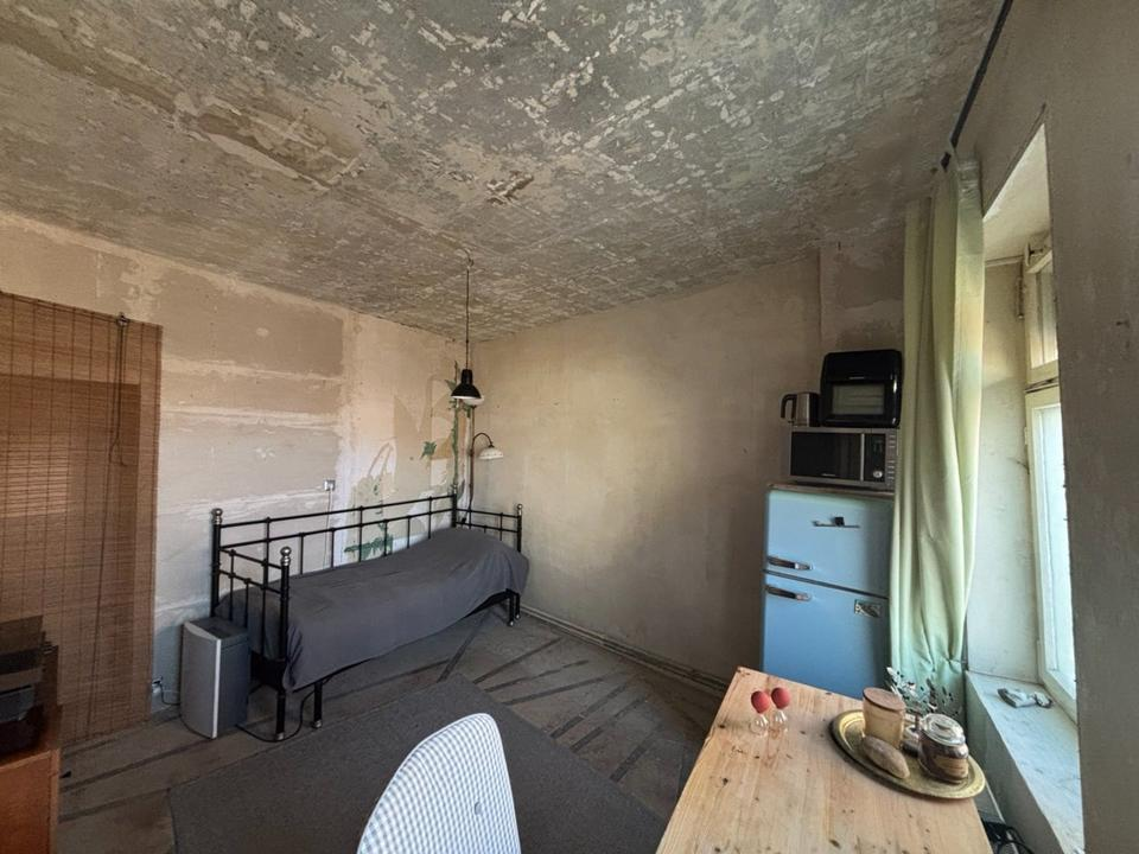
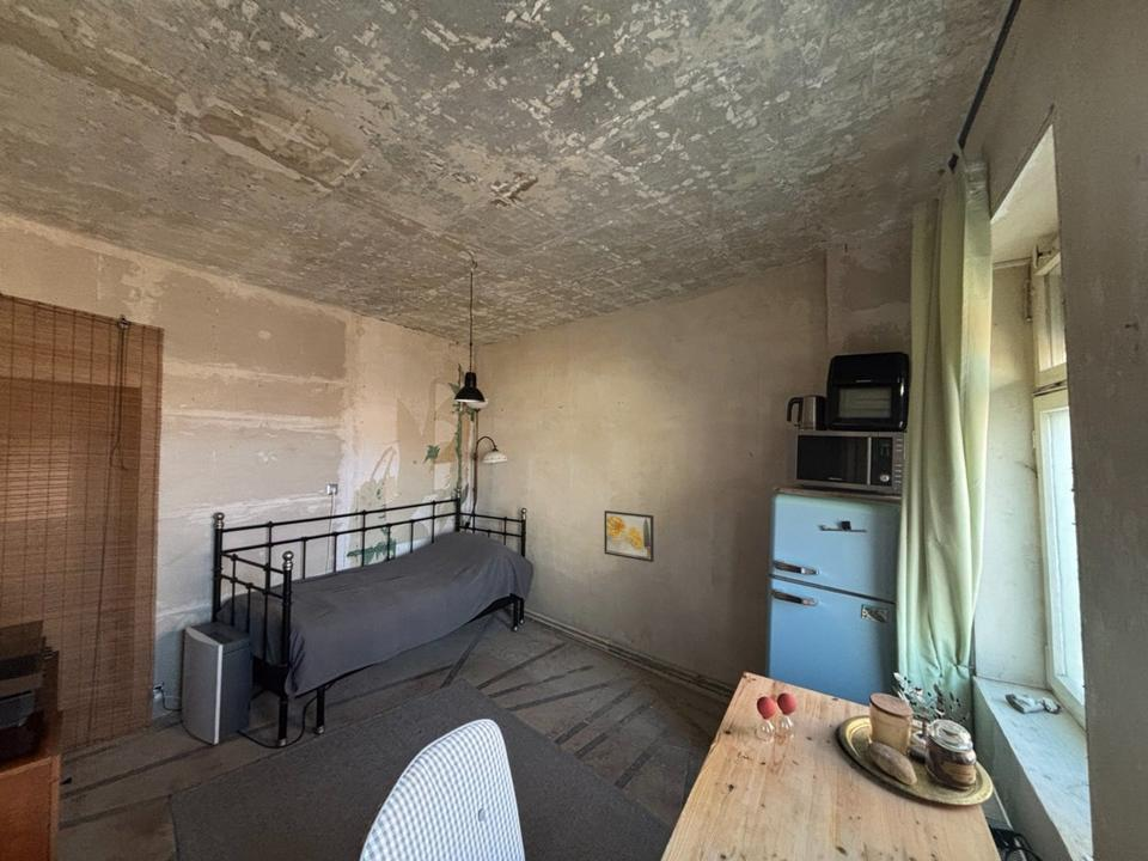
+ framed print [603,509,655,563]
